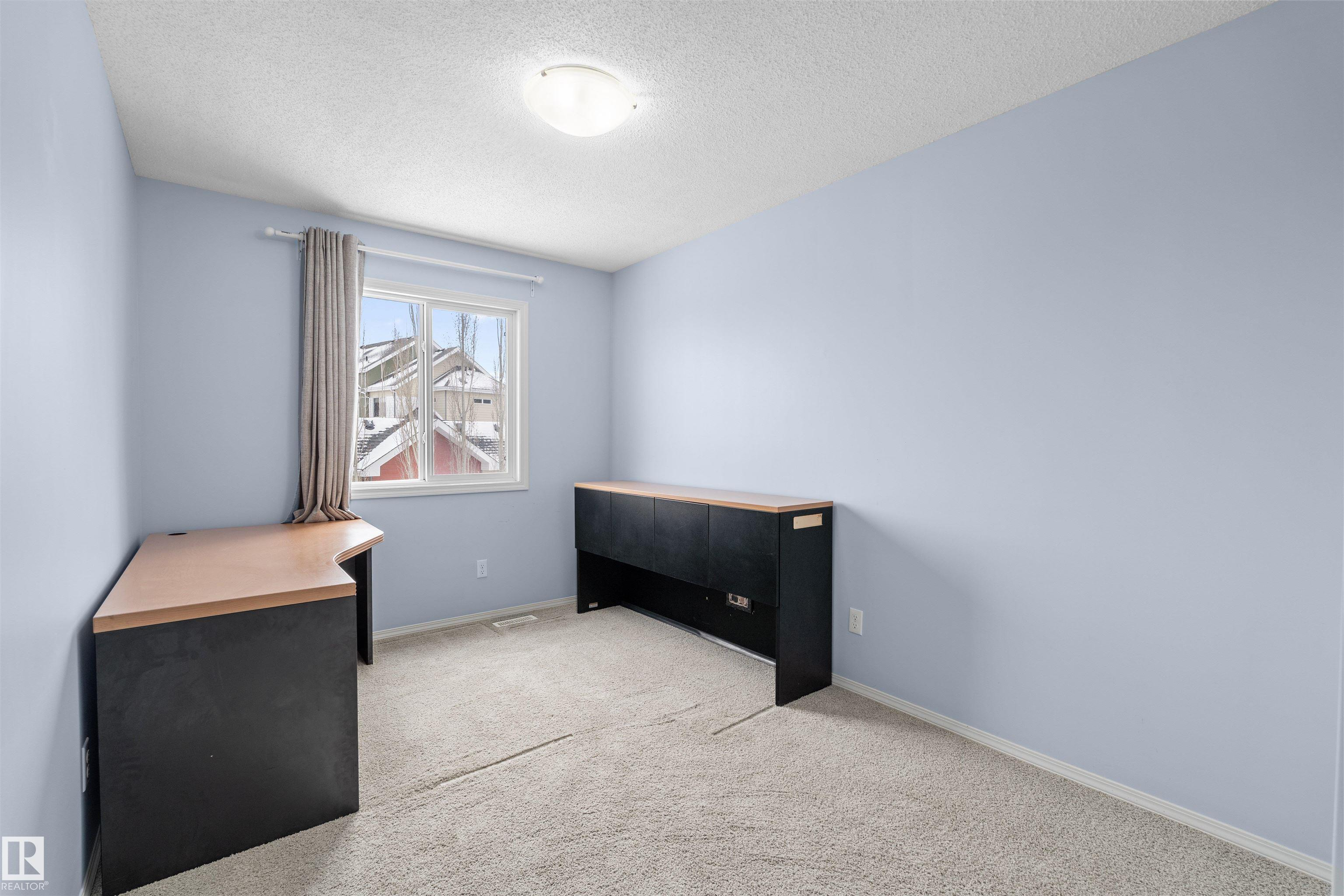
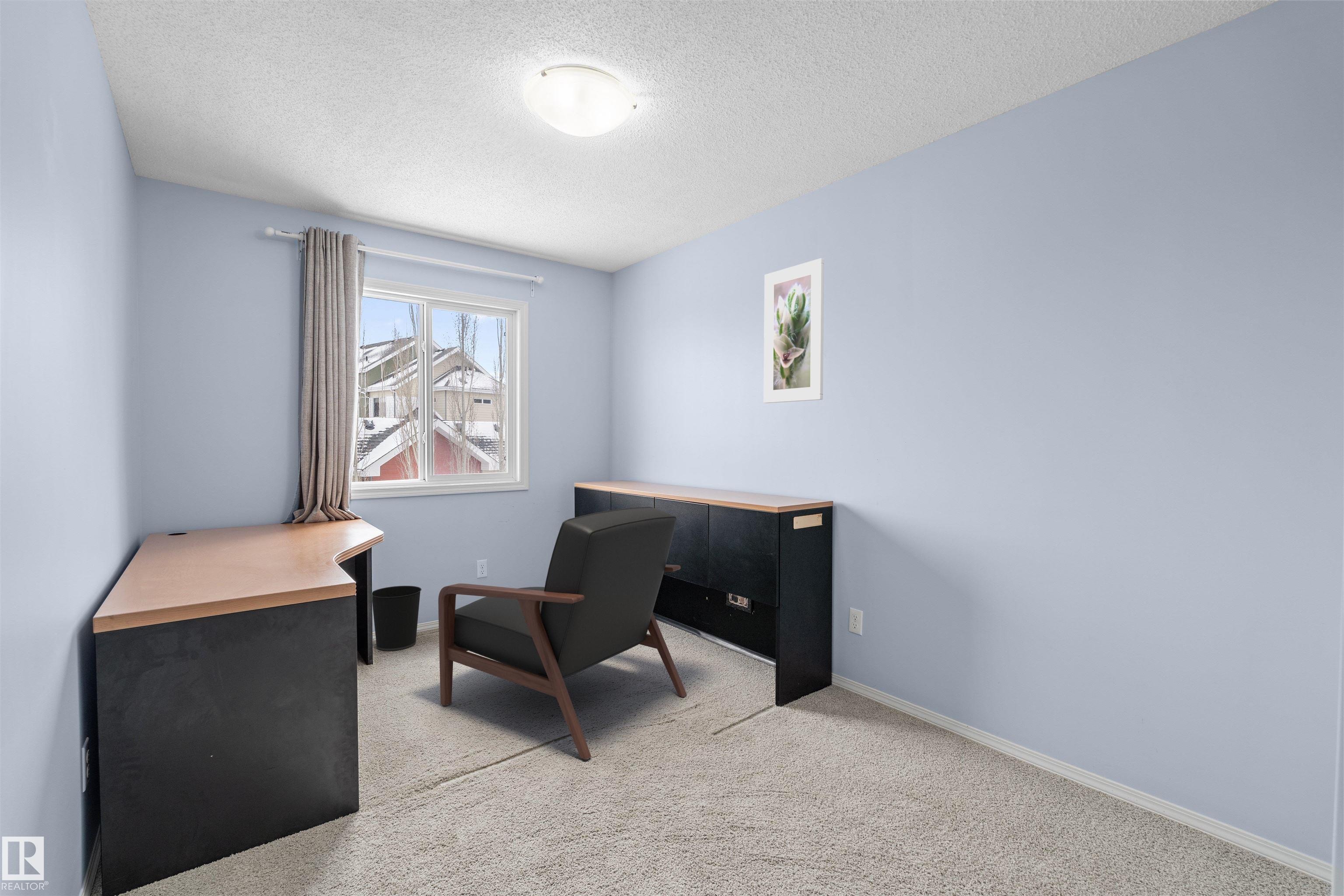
+ wastebasket [372,585,422,651]
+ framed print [763,258,824,403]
+ chair [438,506,687,760]
